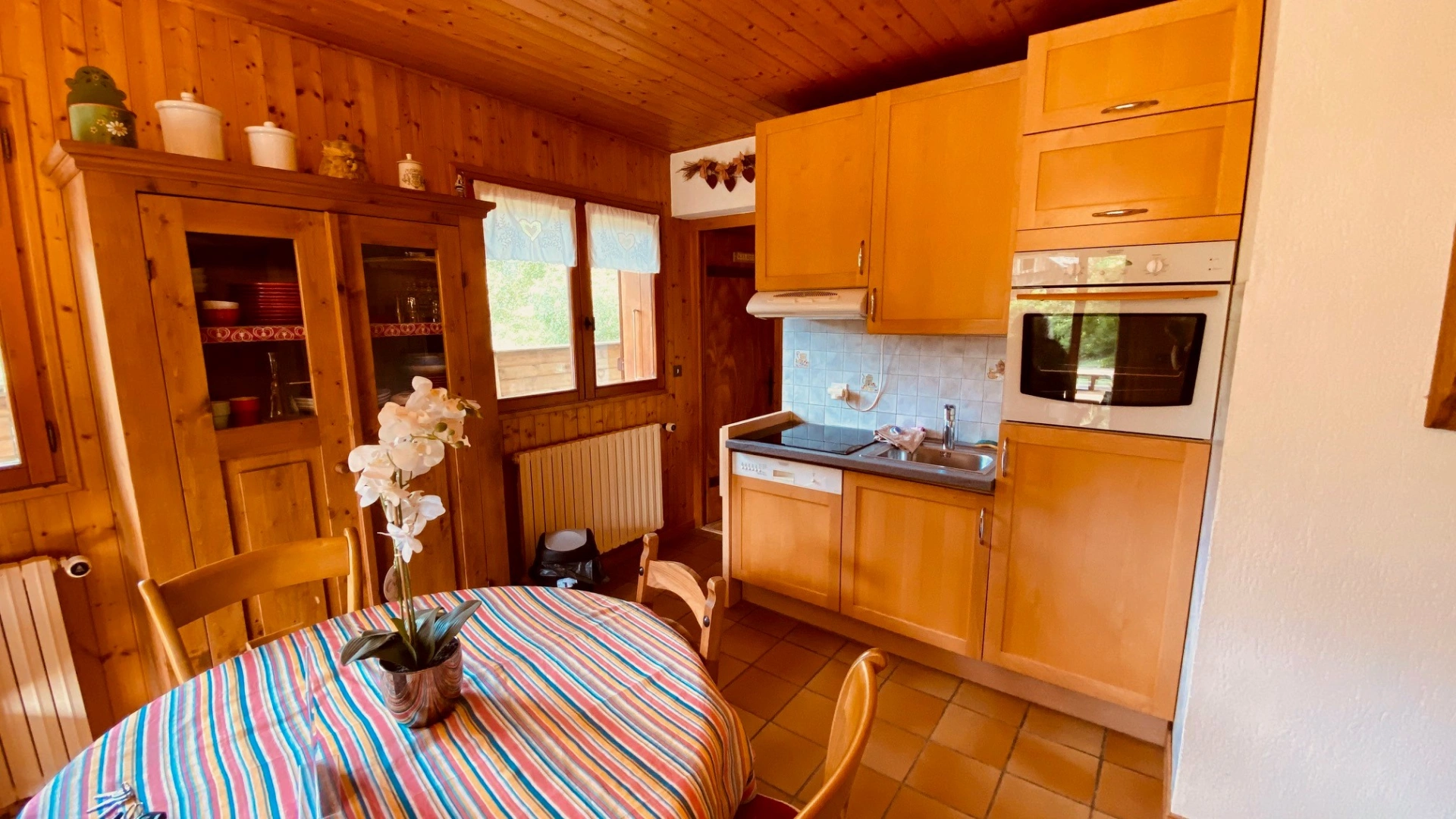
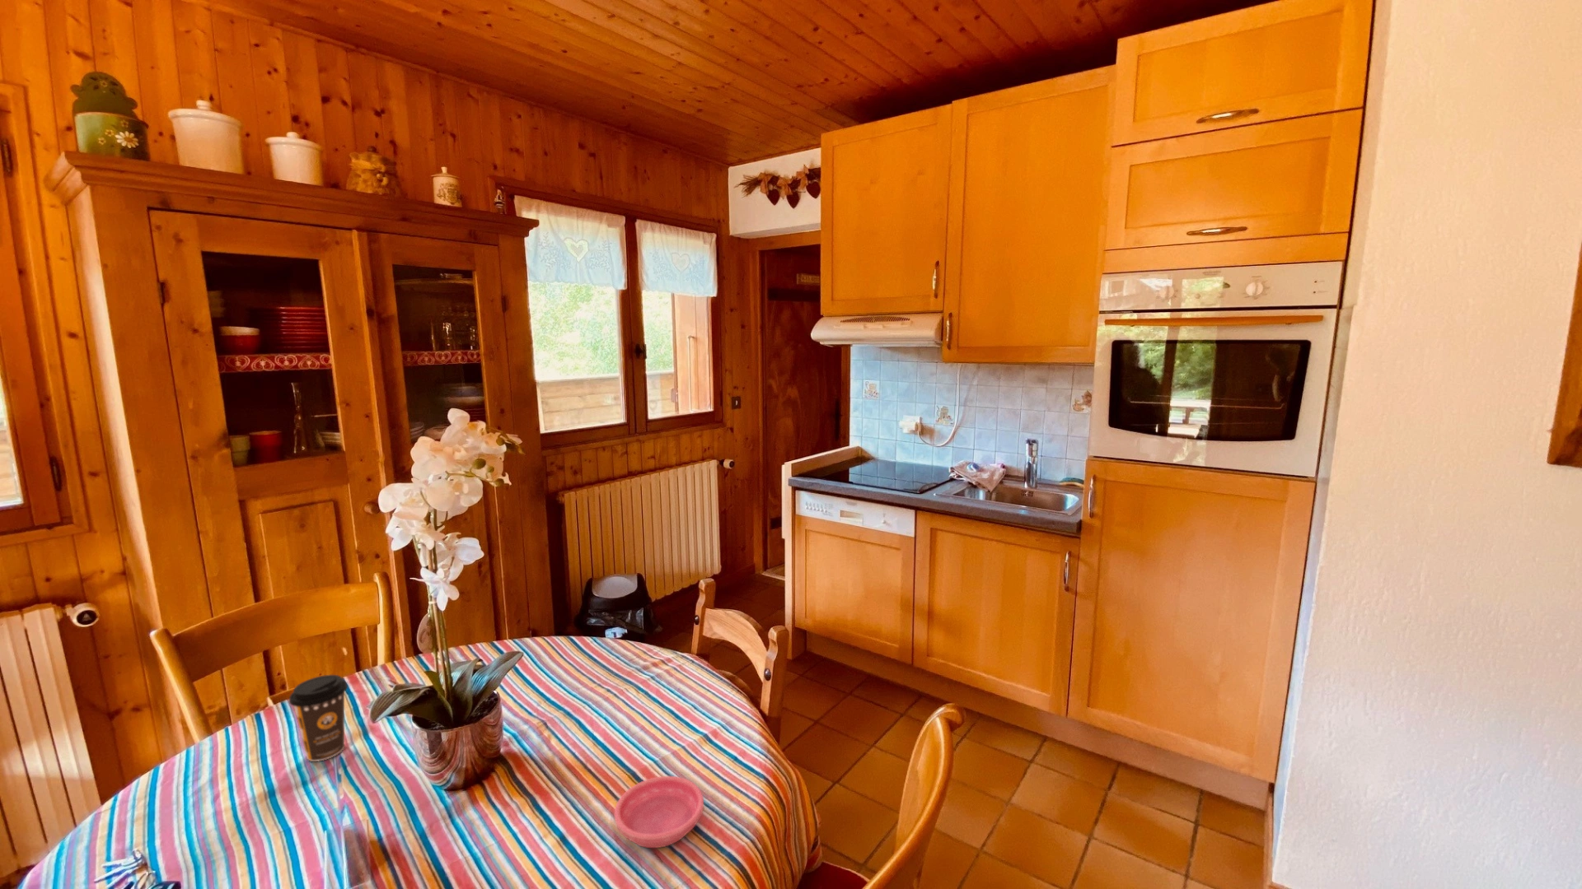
+ coffee cup [288,674,349,762]
+ saucer [614,775,704,849]
